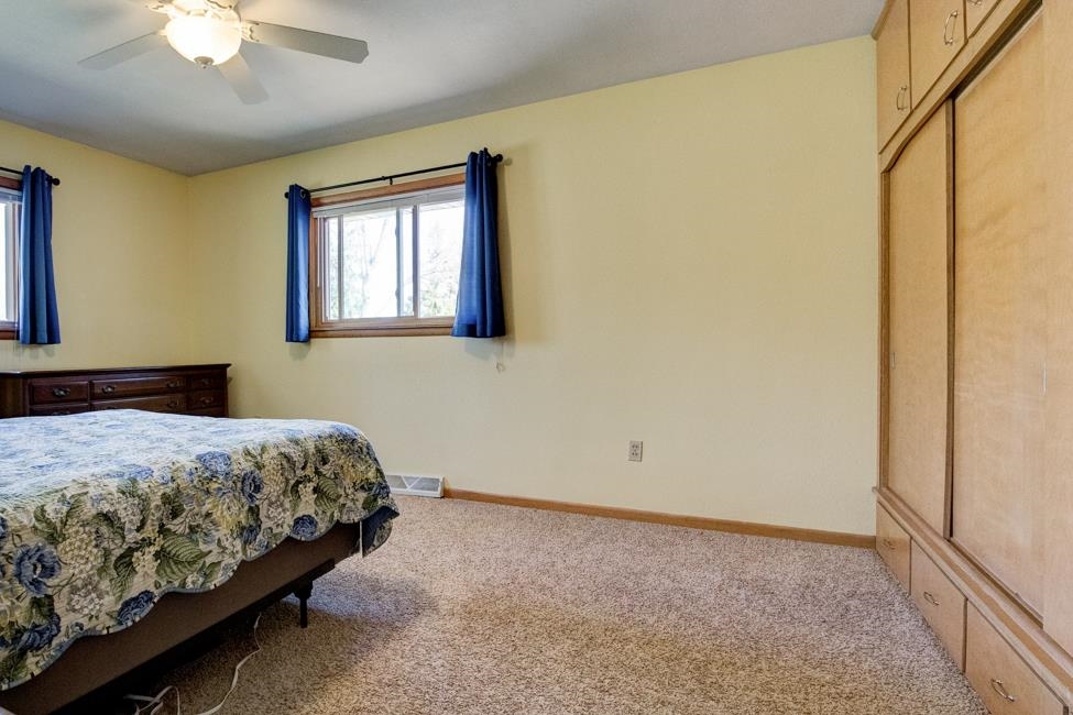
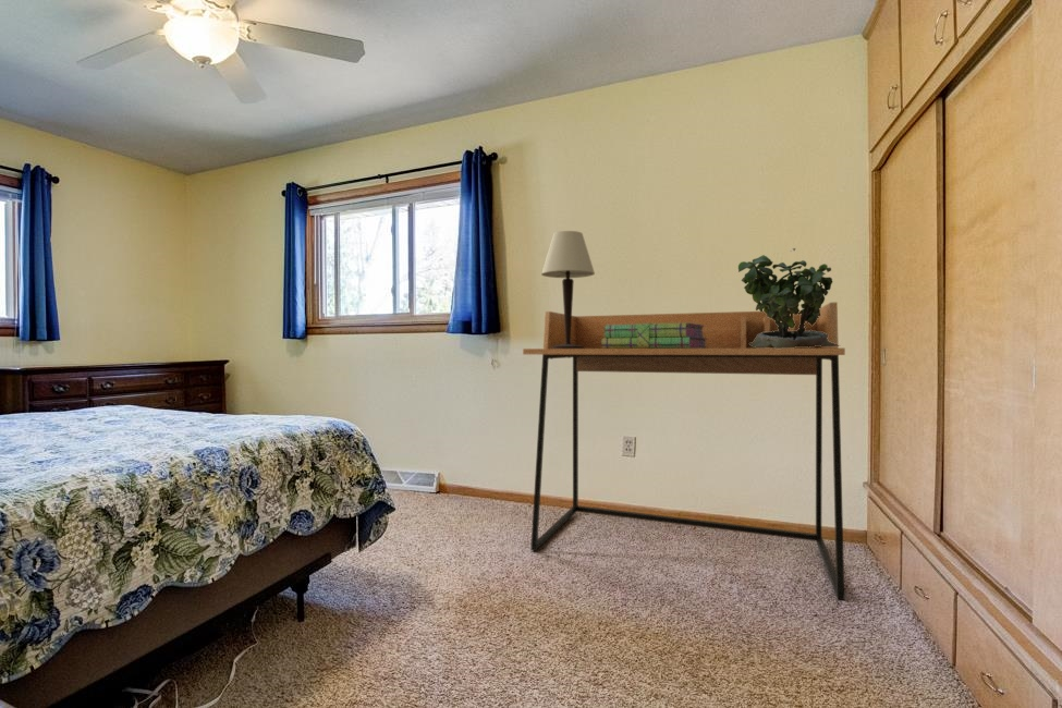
+ desk [522,301,846,601]
+ table lamp [540,230,596,349]
+ stack of books [601,324,706,349]
+ potted plant [737,247,840,349]
